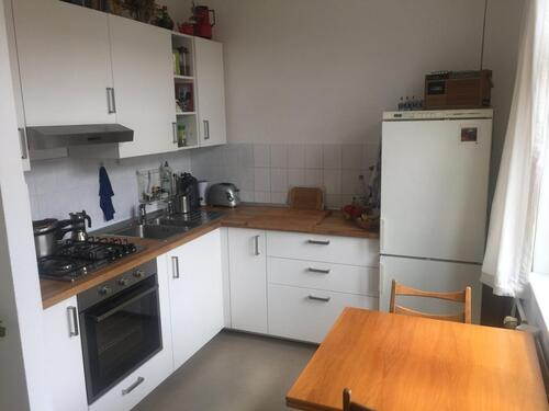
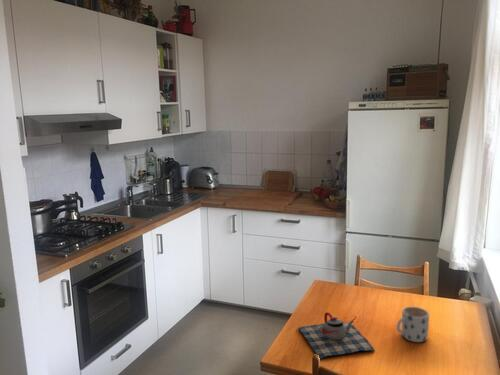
+ mug [396,306,430,343]
+ teapot [297,311,376,360]
